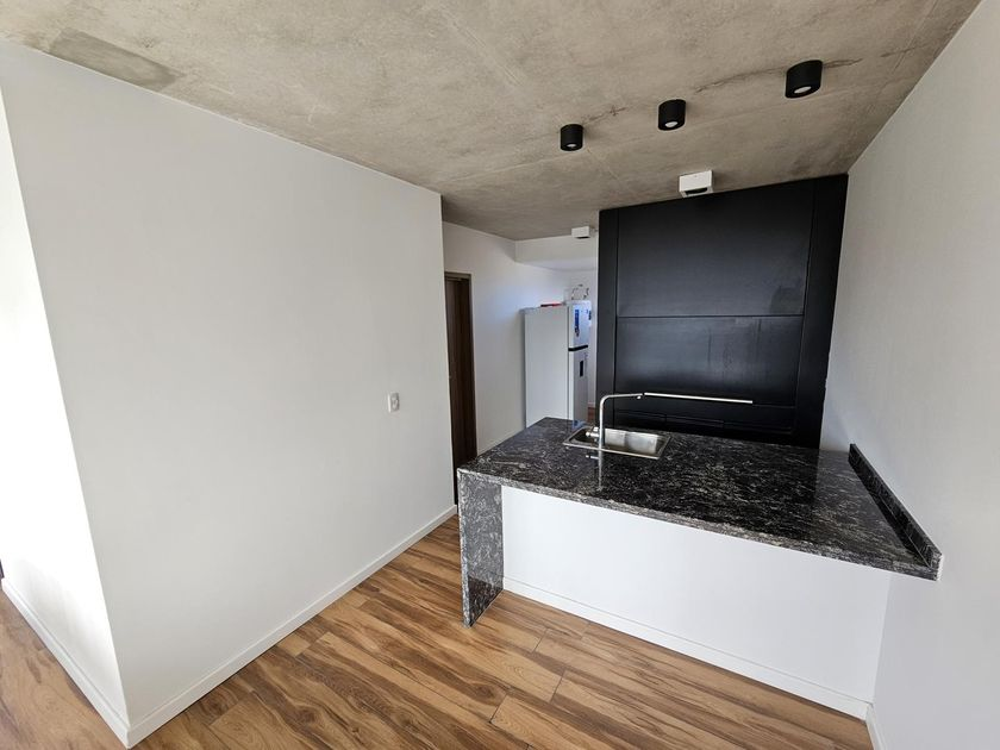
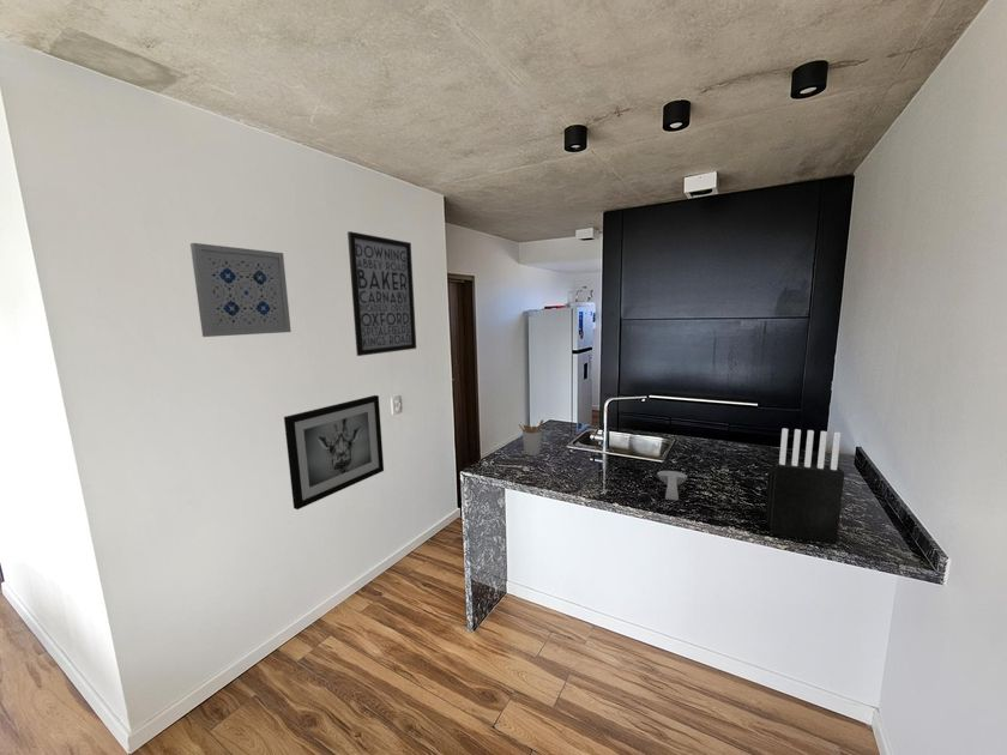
+ knife block [764,427,845,544]
+ wall art [346,230,417,357]
+ utensil holder [518,418,544,457]
+ wall art [189,242,293,338]
+ wall art [283,394,385,511]
+ spoon rest [656,470,688,502]
